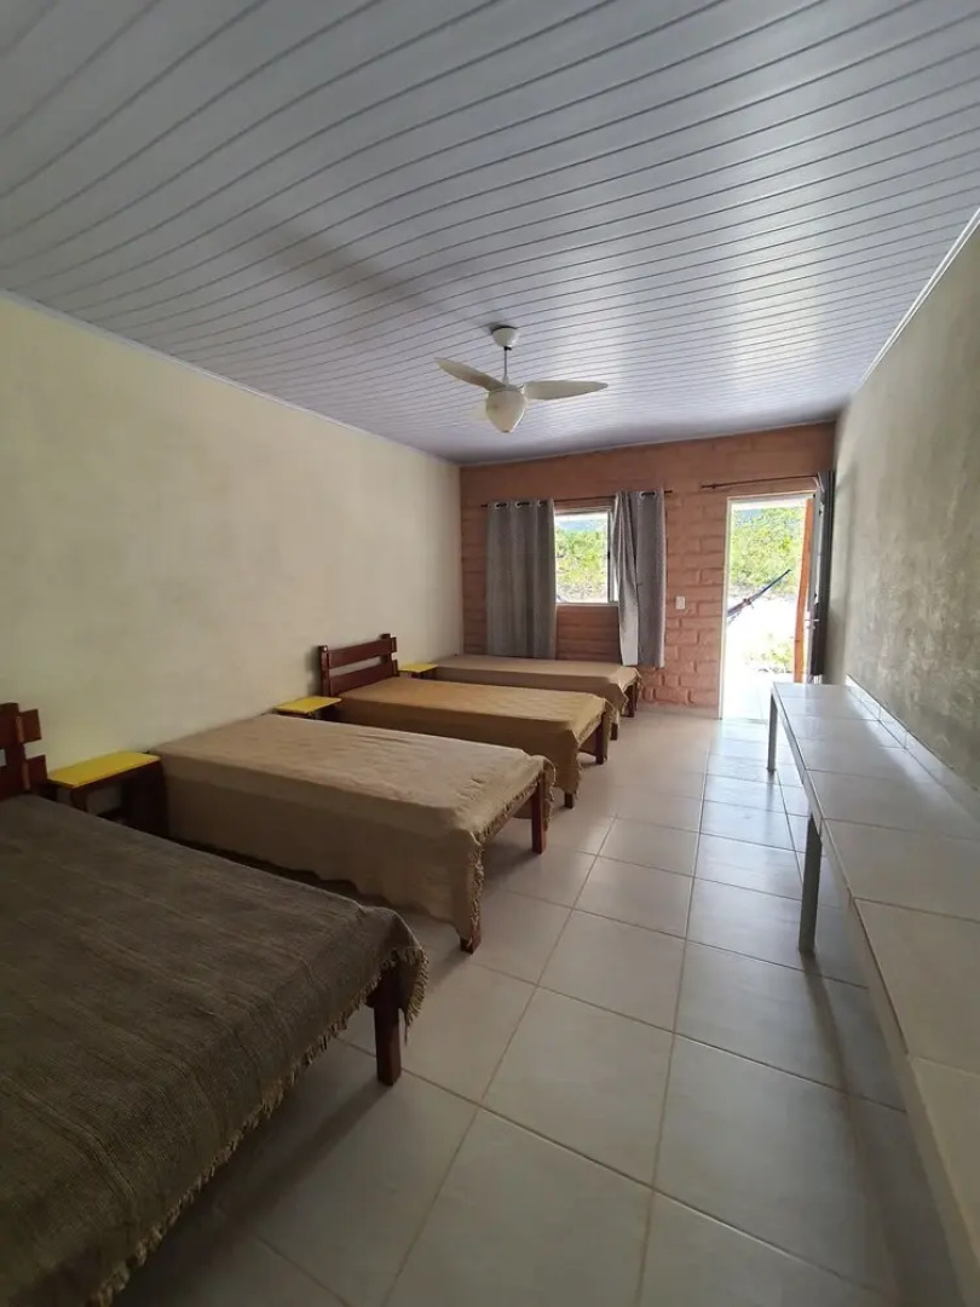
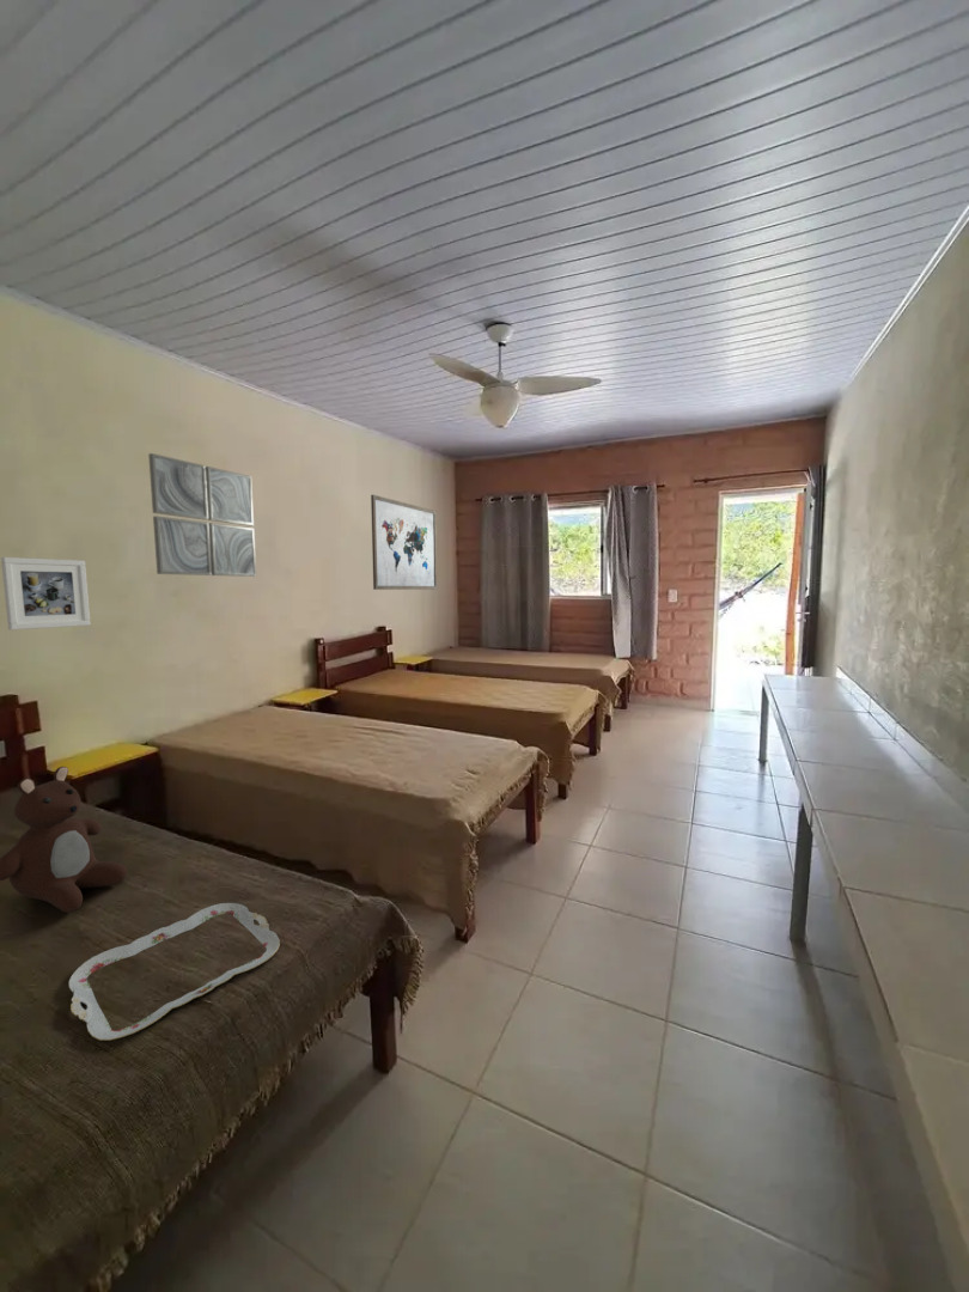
+ teddy bear [0,766,128,913]
+ serving tray [68,902,281,1042]
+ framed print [0,556,91,632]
+ wall art [370,494,438,591]
+ wall art [147,452,257,578]
